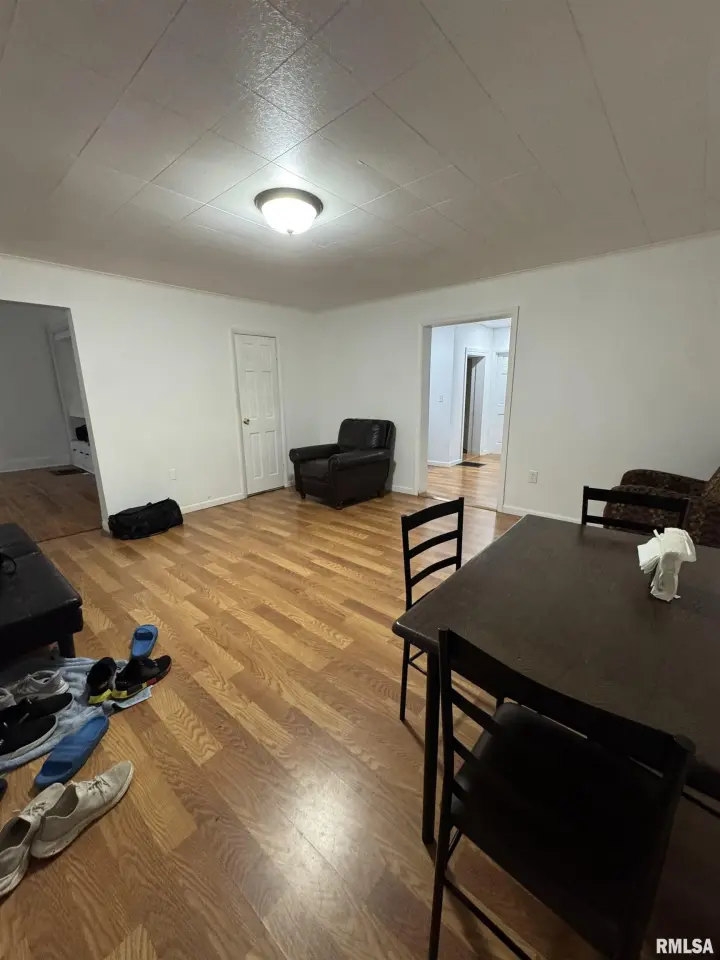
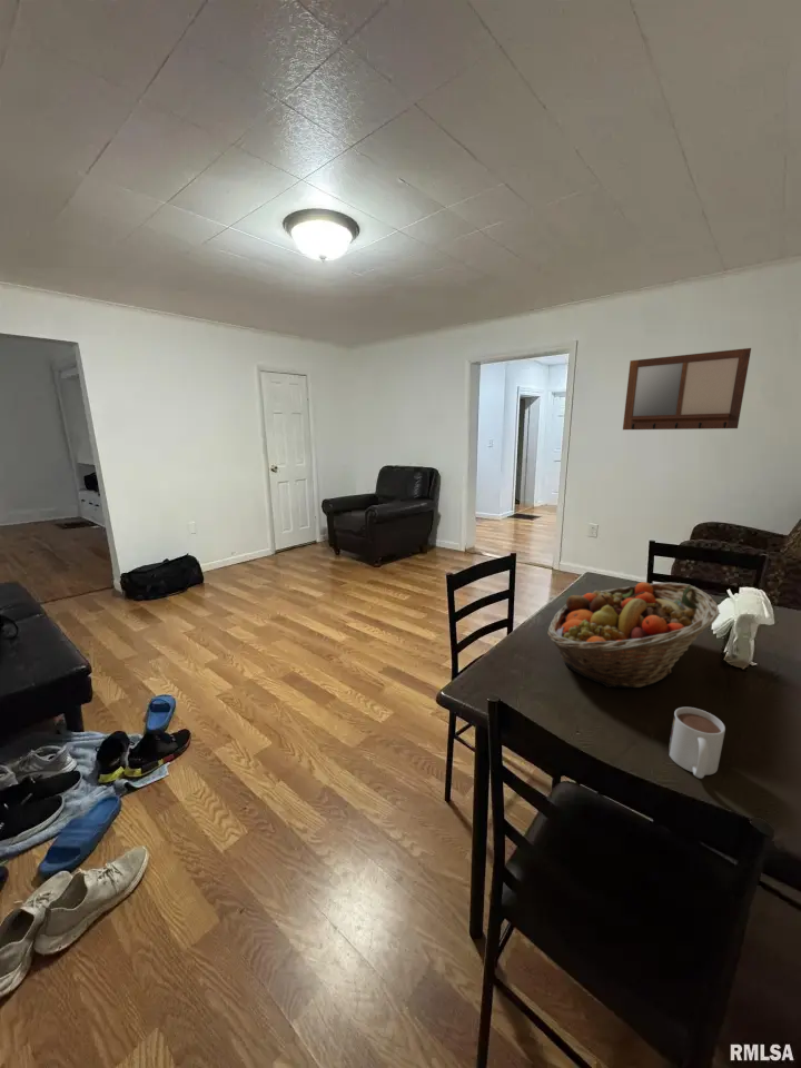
+ fruit basket [546,581,722,689]
+ mug [668,706,726,779]
+ writing board [622,347,752,431]
